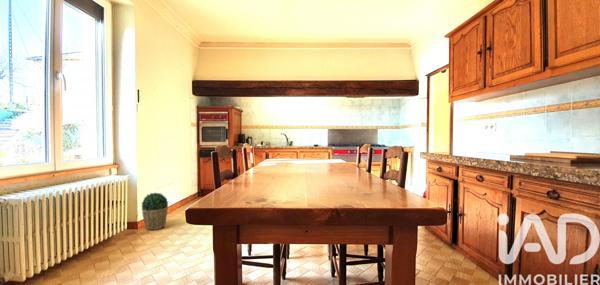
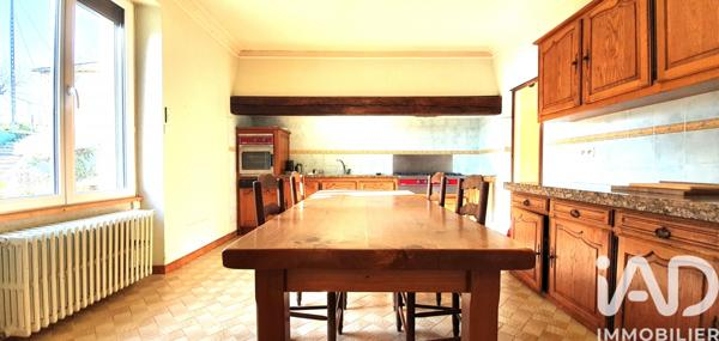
- potted plant [140,192,169,231]
